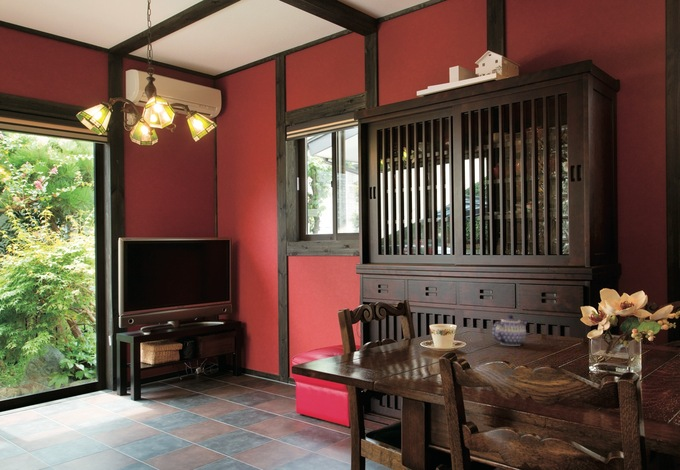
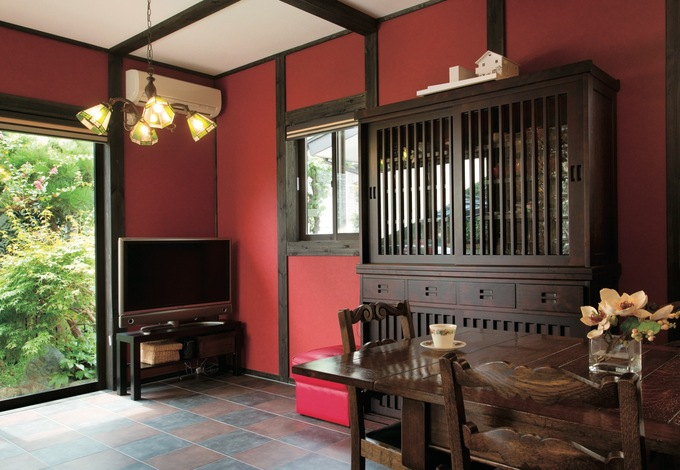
- teapot [491,314,529,347]
